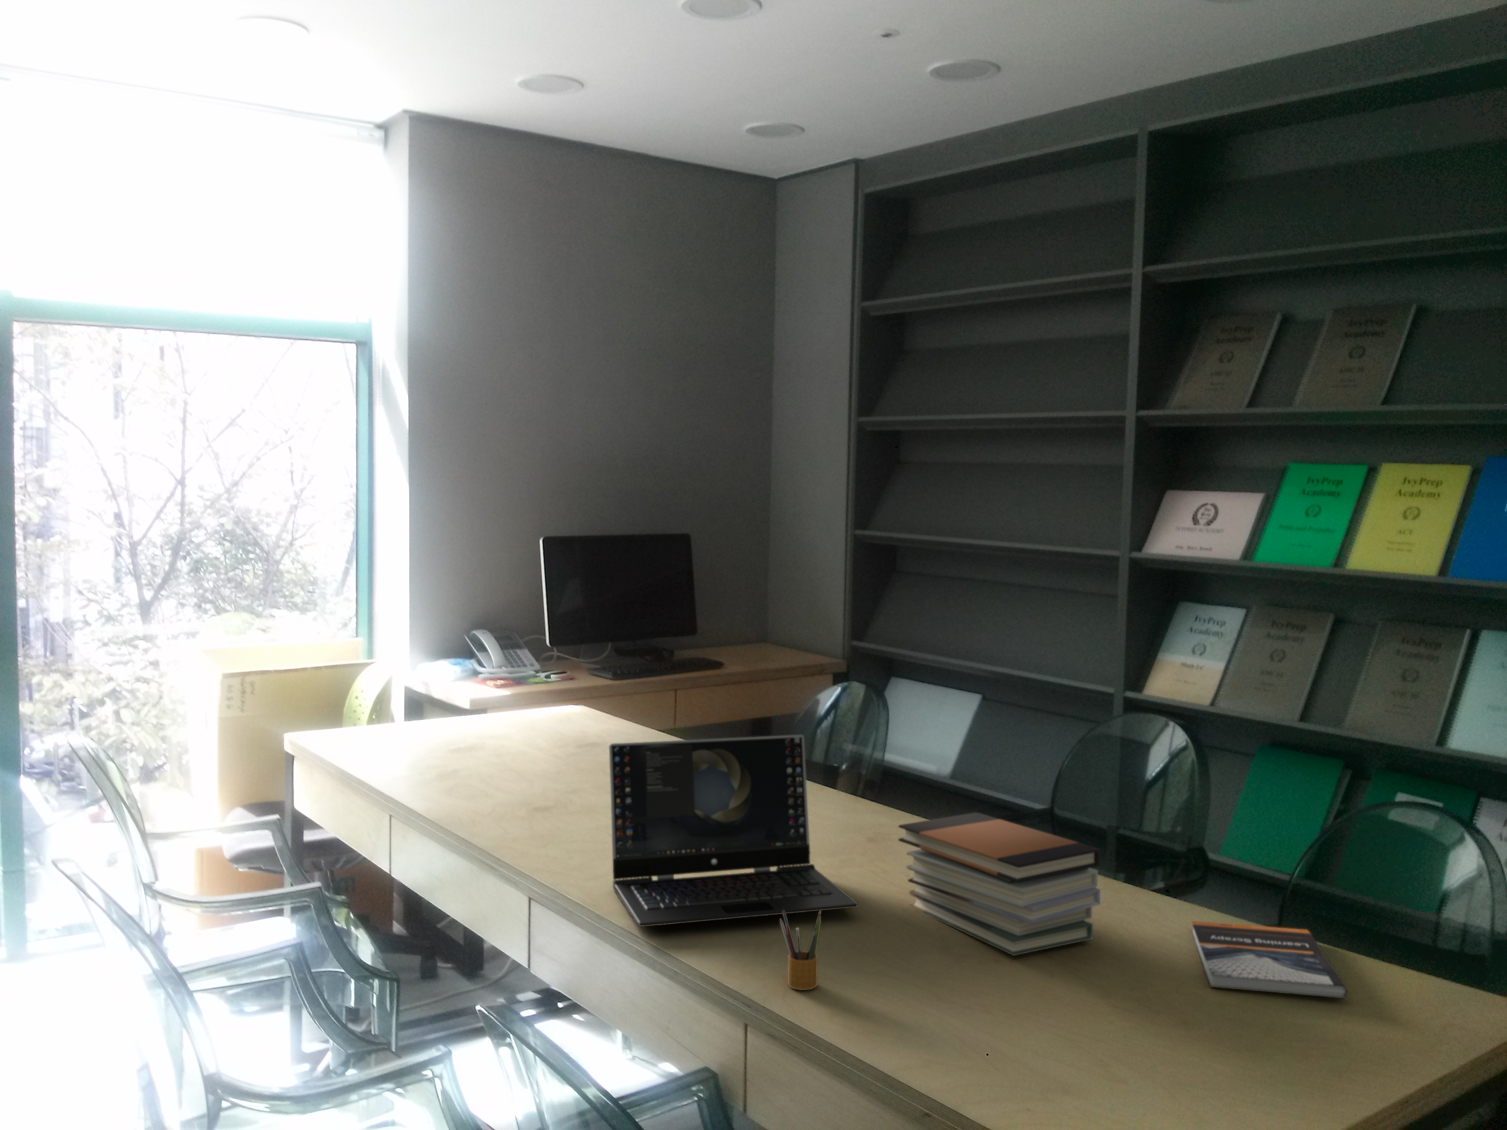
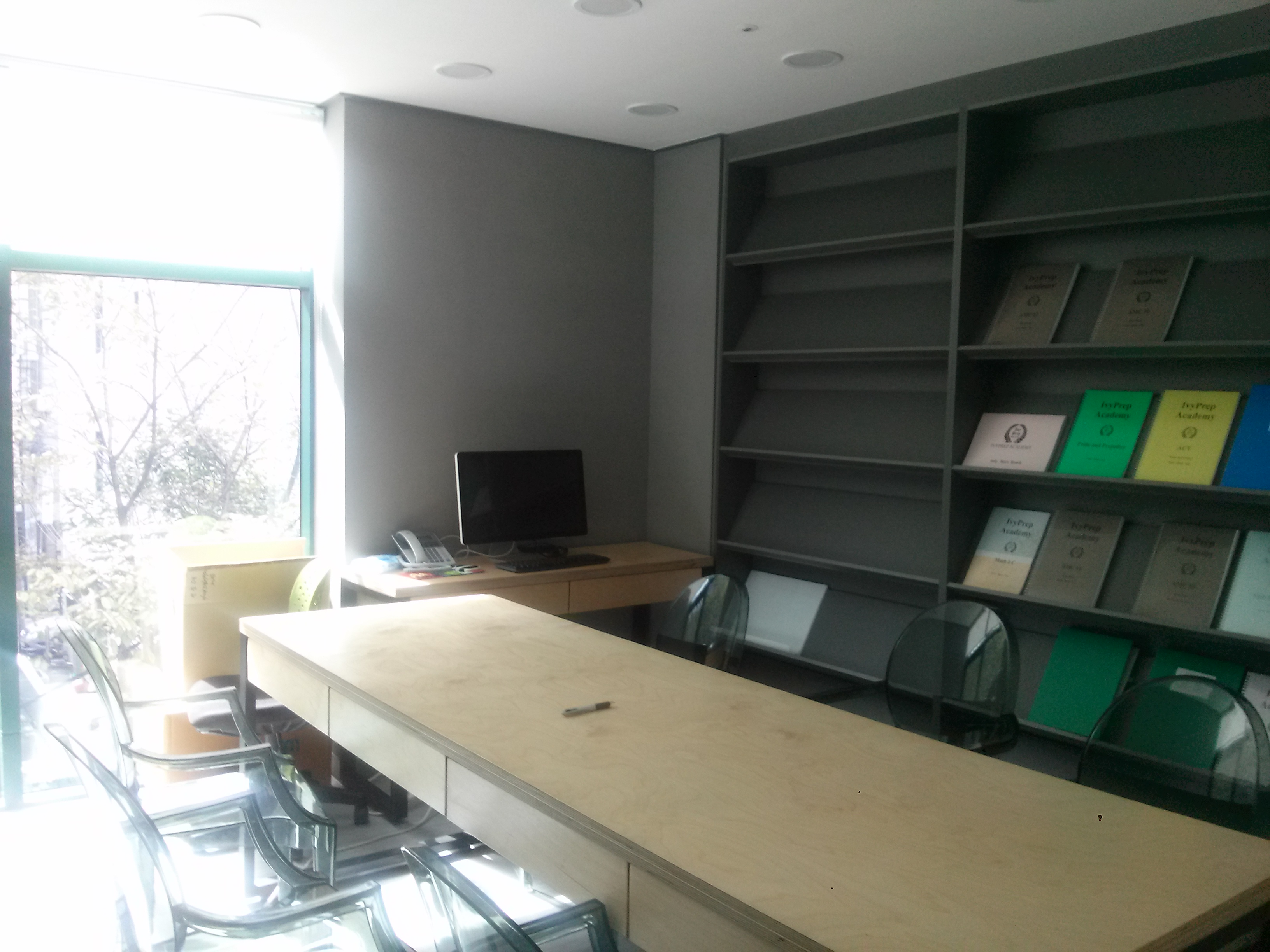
- book [1190,920,1348,999]
- pencil box [780,908,822,991]
- book stack [898,812,1101,957]
- laptop [609,735,858,927]
